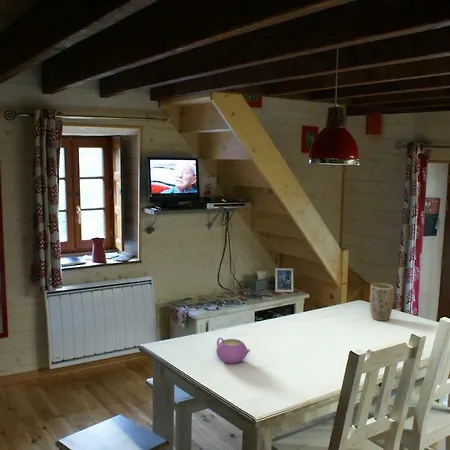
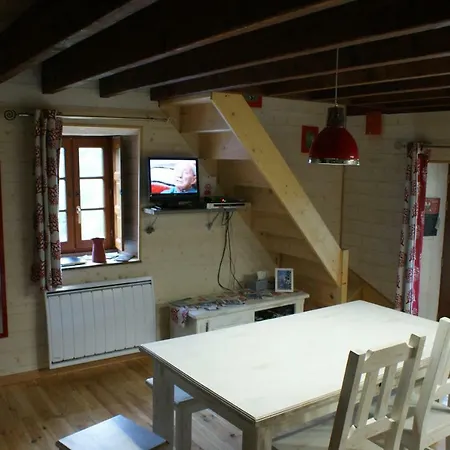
- teapot [215,337,251,365]
- plant pot [369,282,395,322]
